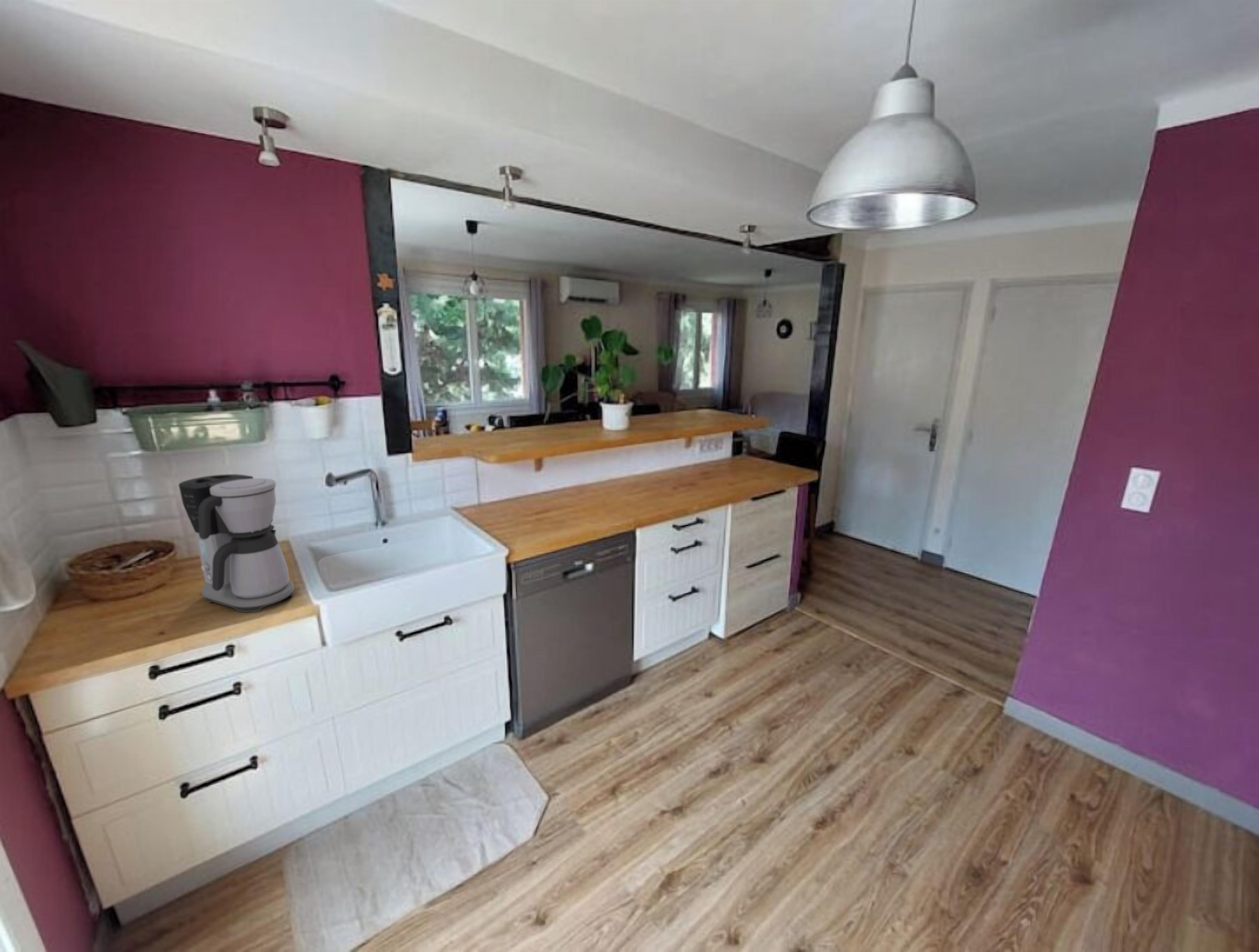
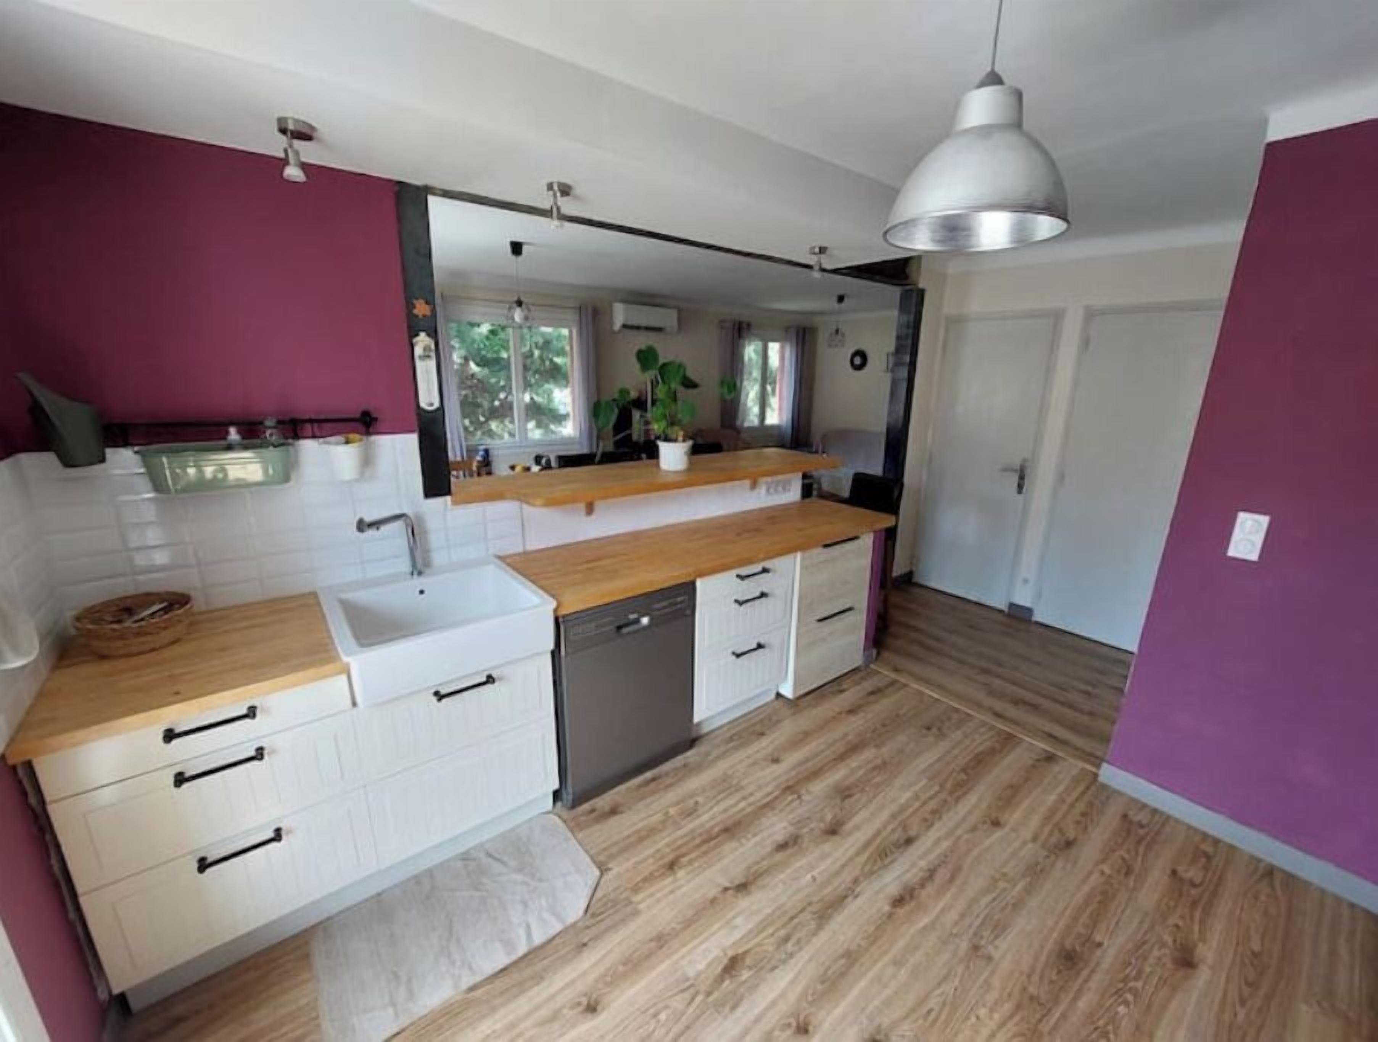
- coffee maker [178,474,295,613]
